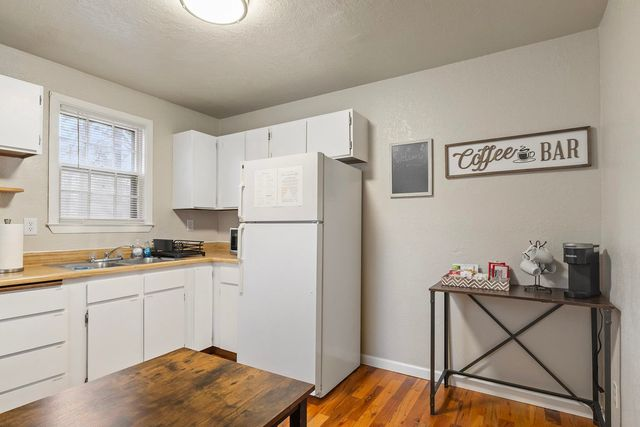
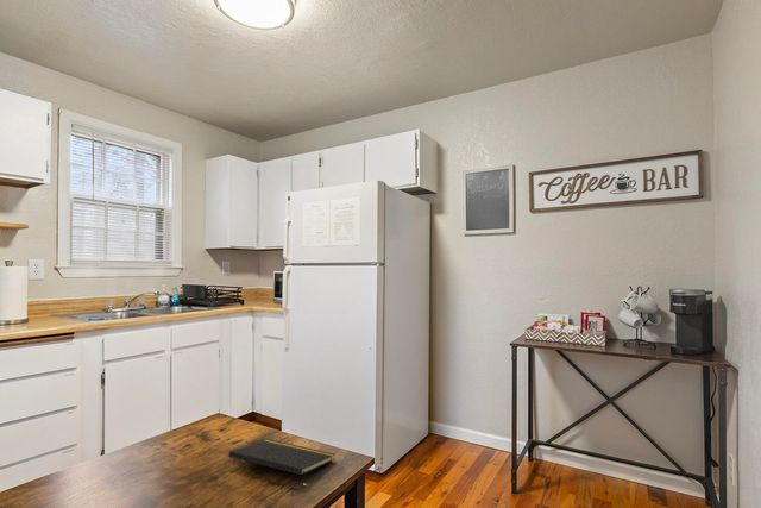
+ notepad [228,438,337,490]
